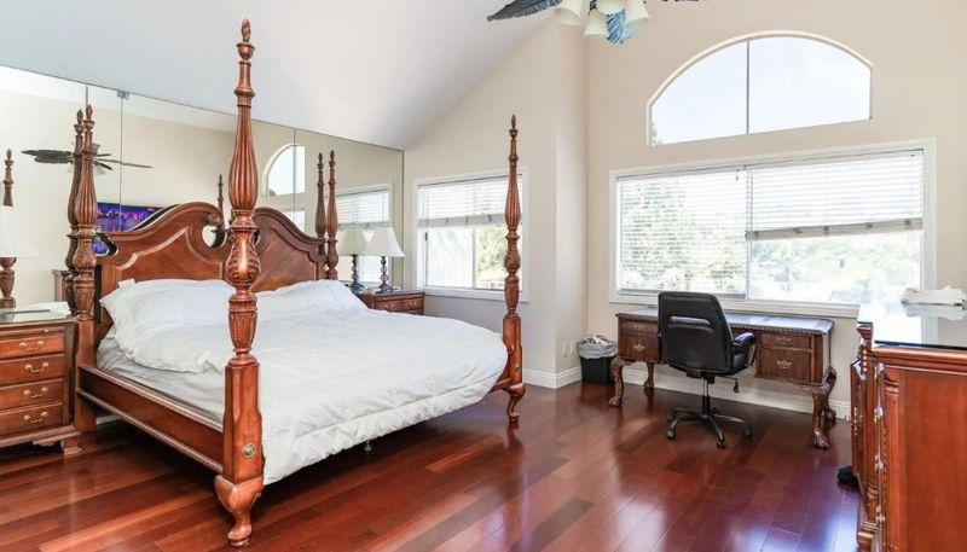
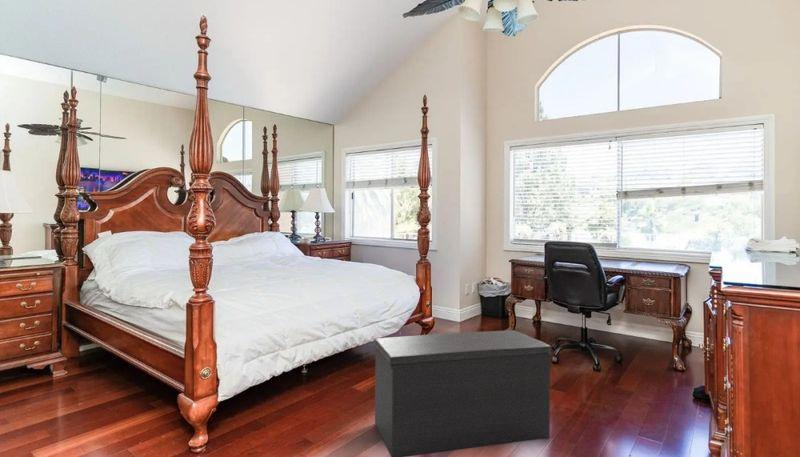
+ bench [373,329,552,457]
